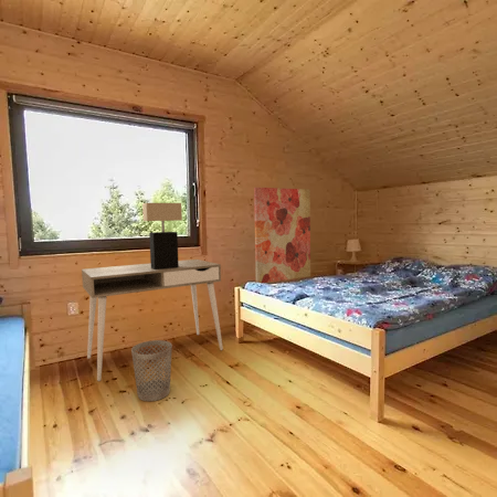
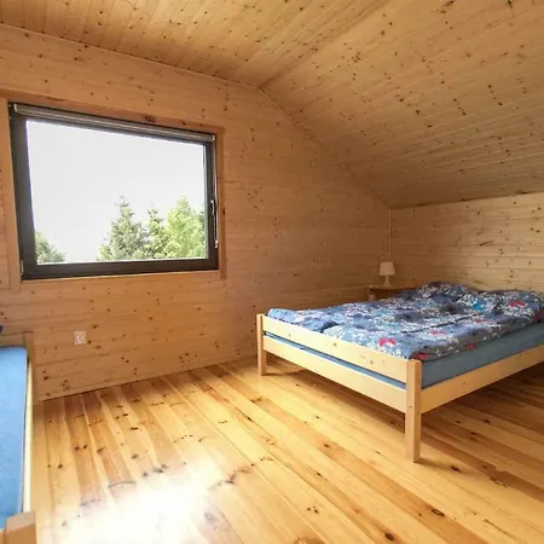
- table lamp [141,202,183,269]
- wall art [253,187,311,284]
- wastebasket [130,339,173,402]
- desk [81,258,224,382]
